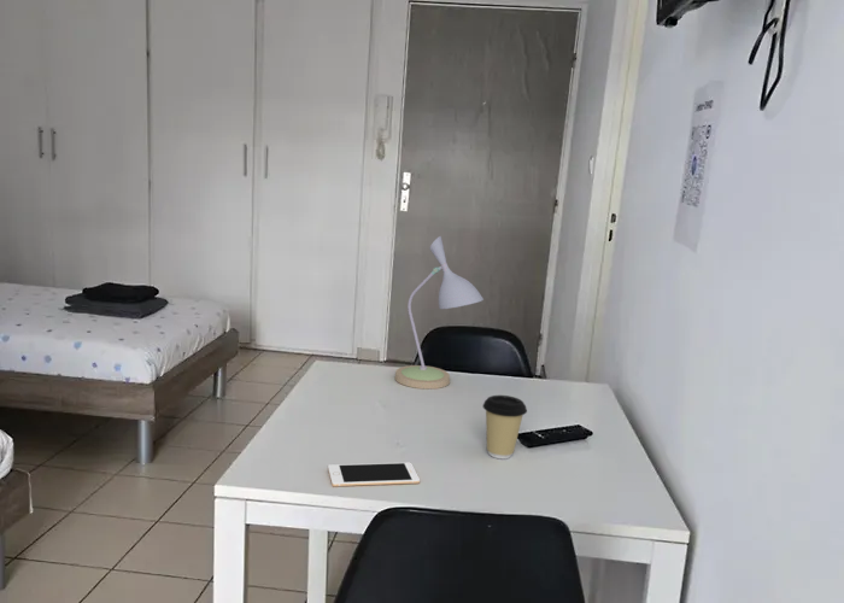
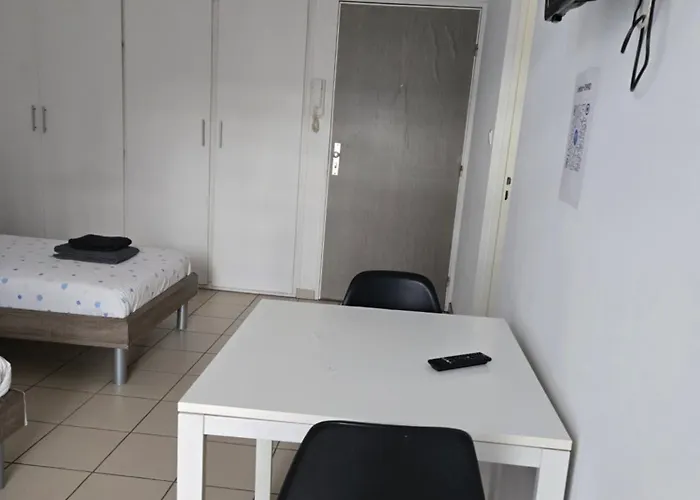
- coffee cup [481,394,528,459]
- desk lamp [394,235,485,390]
- cell phone [327,461,421,487]
